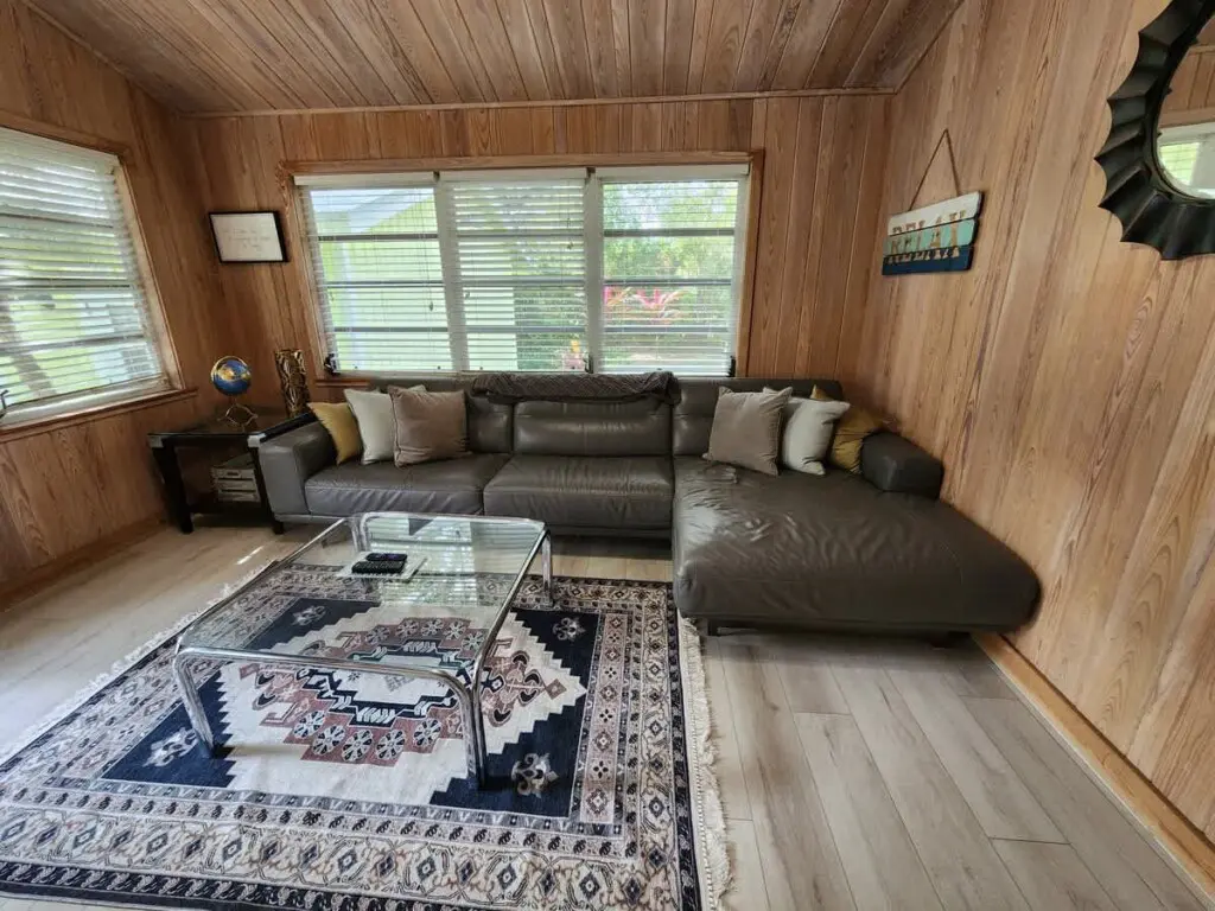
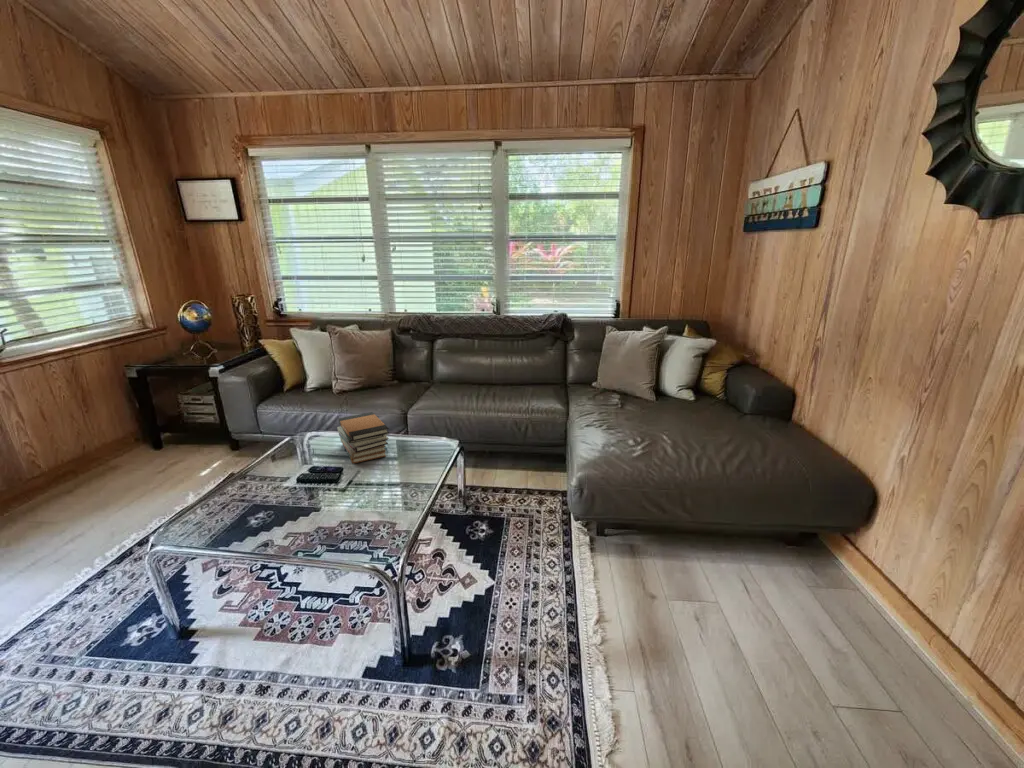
+ book stack [336,411,390,465]
